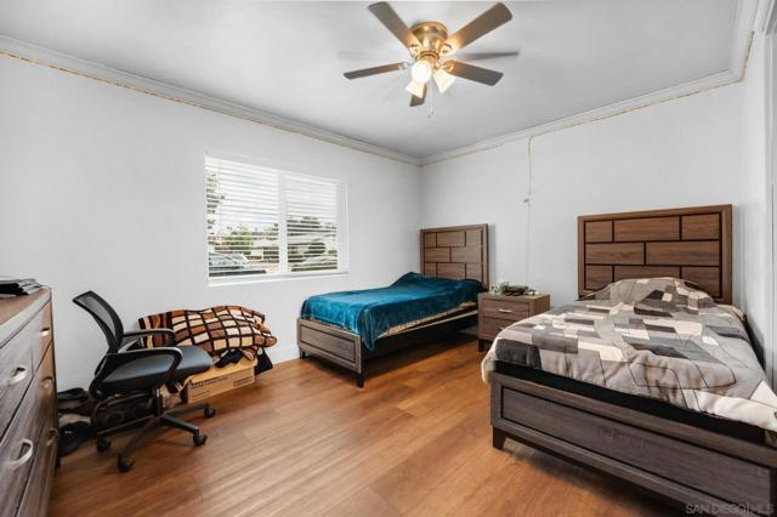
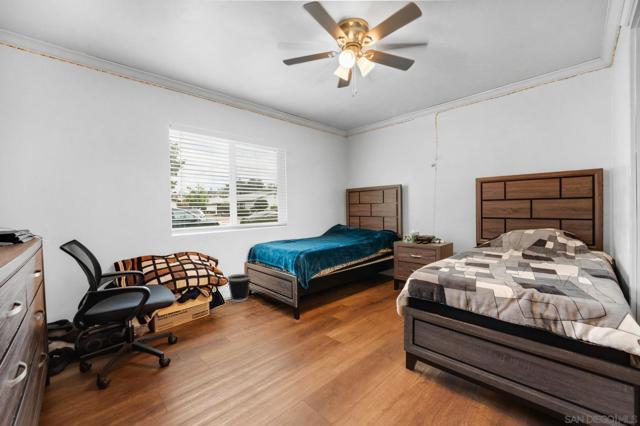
+ wastebasket [226,273,252,303]
